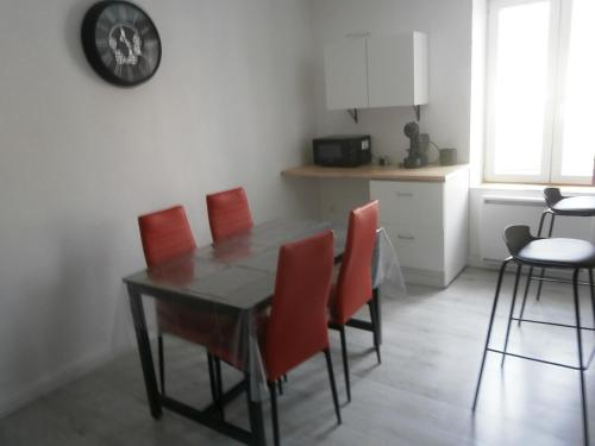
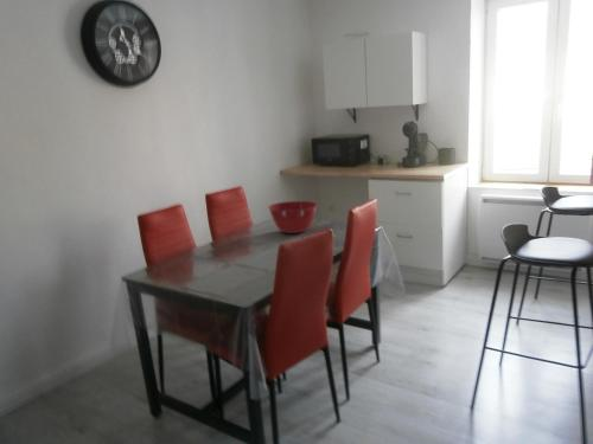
+ mixing bowl [267,200,319,234]
